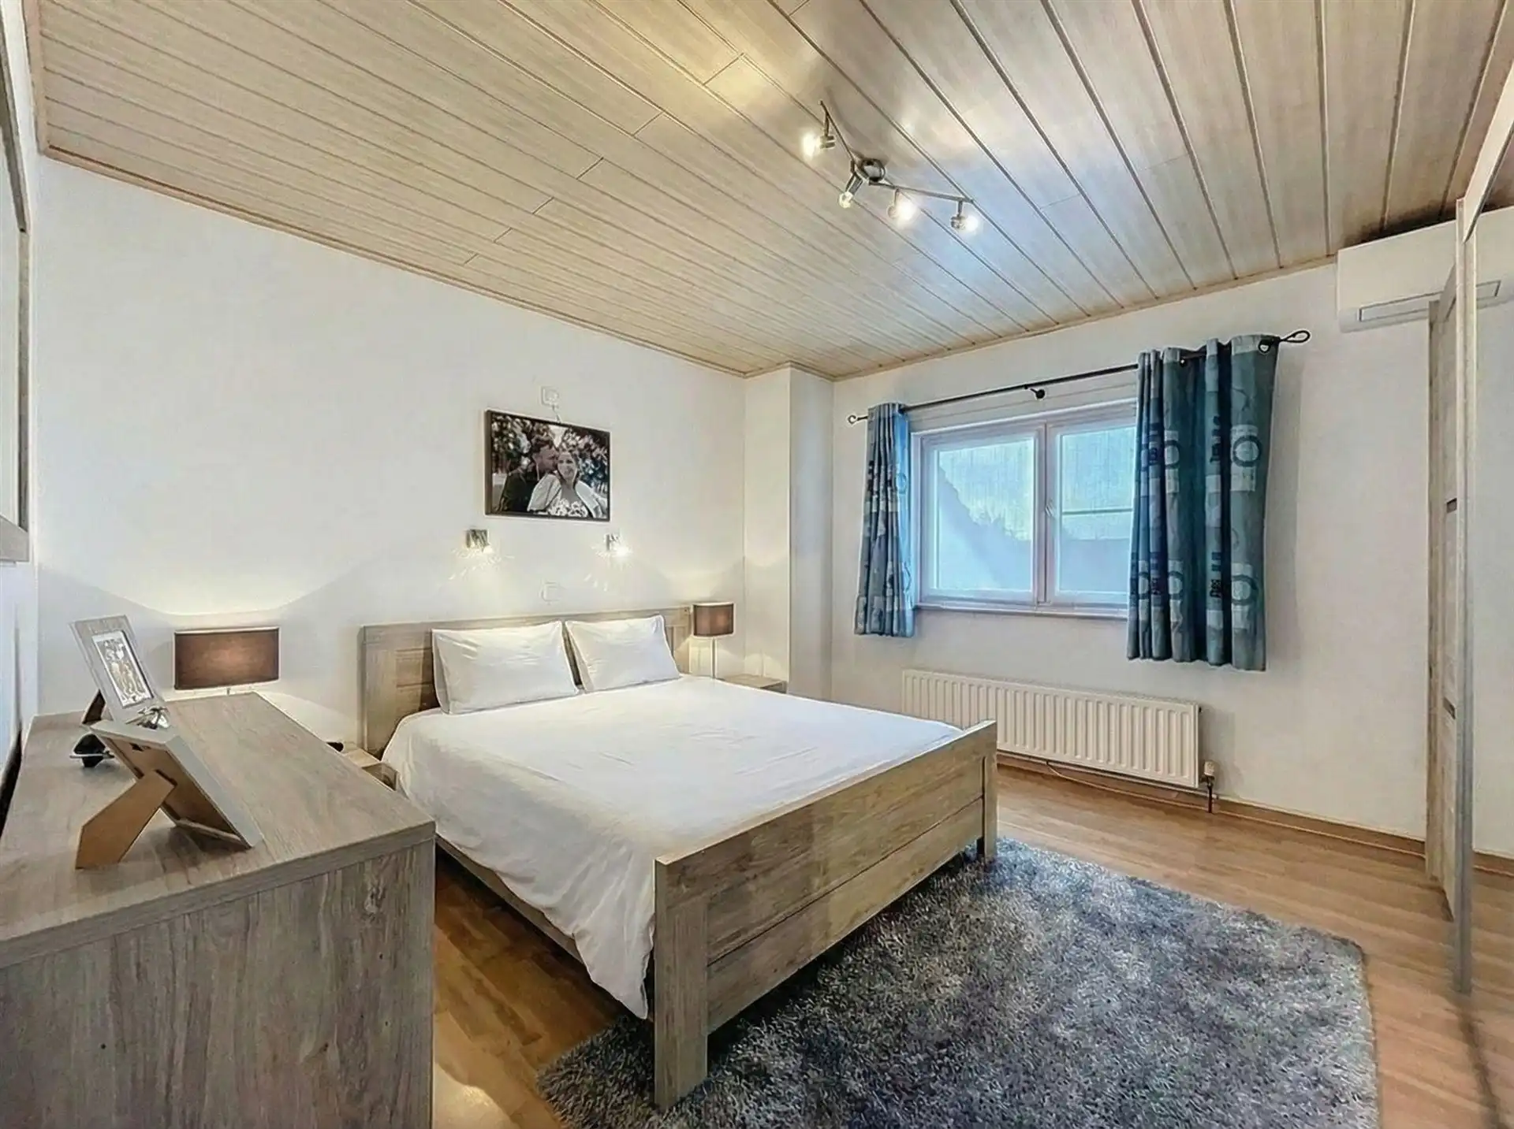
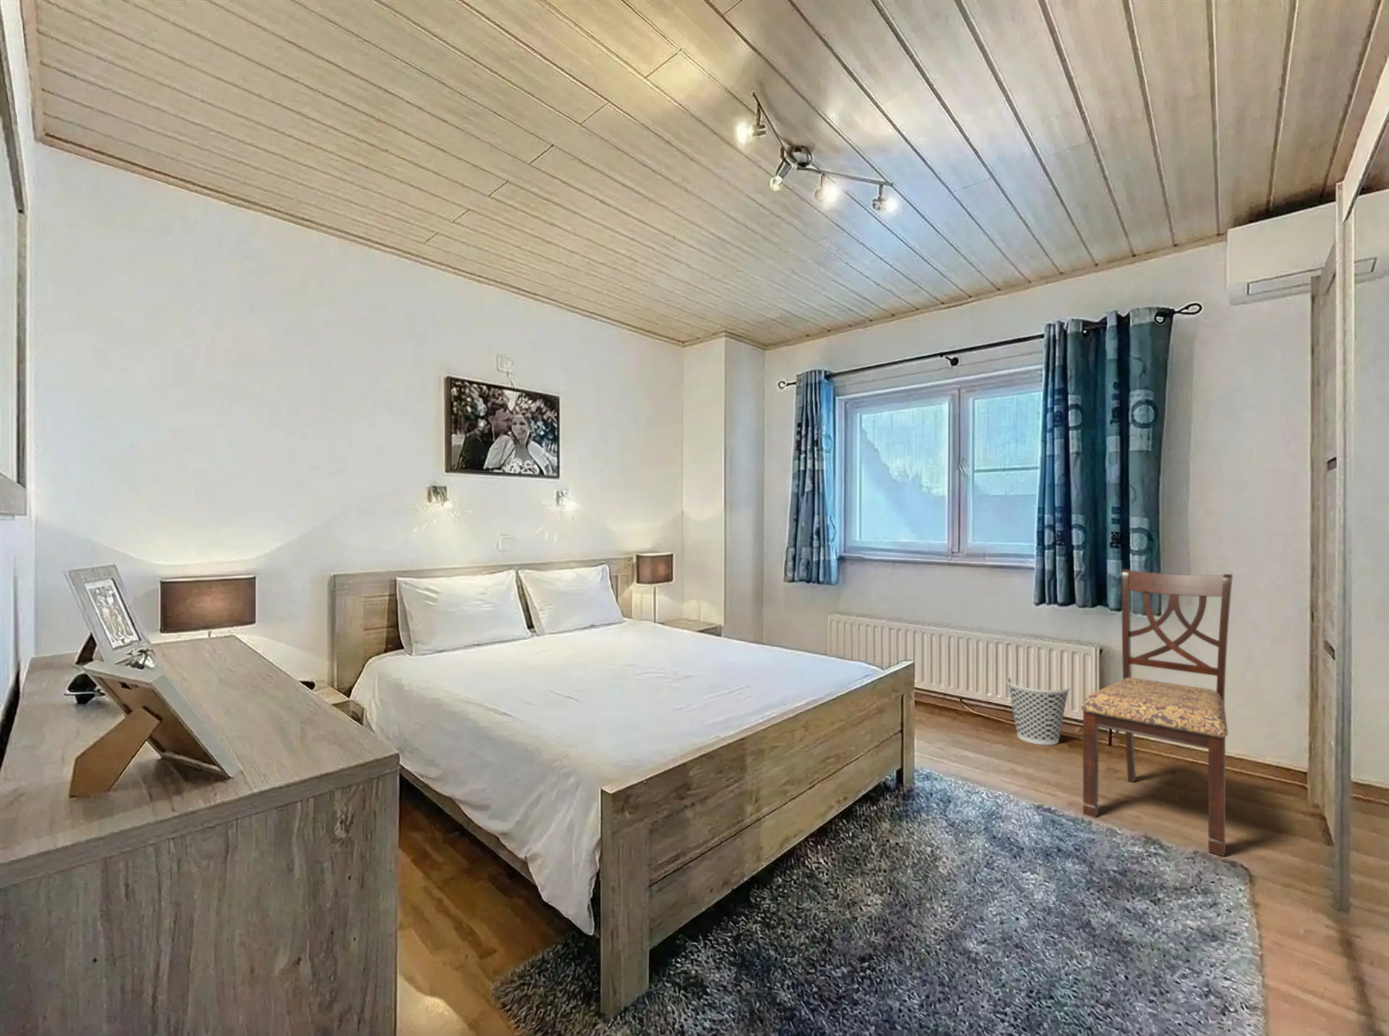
+ wastebasket [1006,677,1071,745]
+ chair [1081,568,1233,858]
